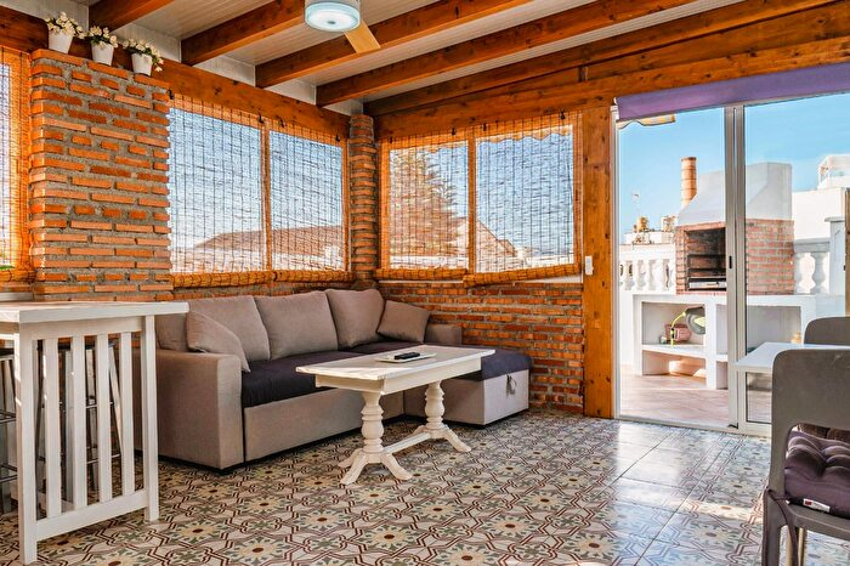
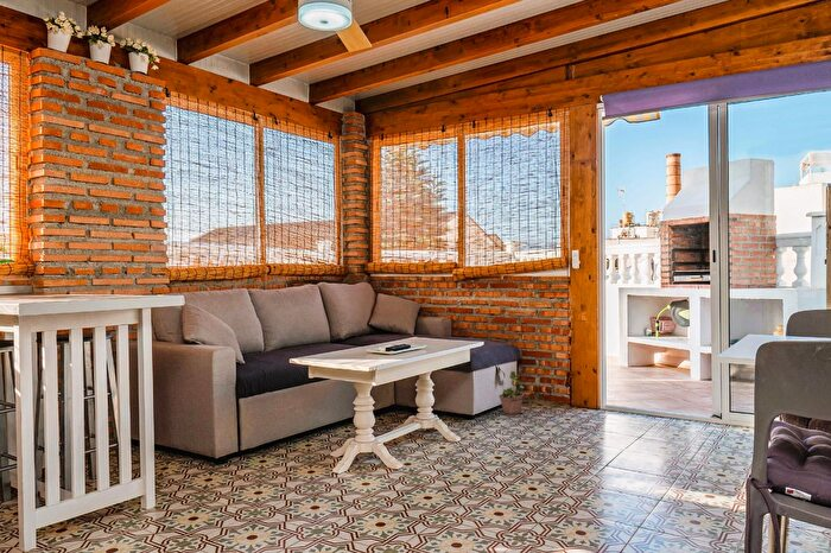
+ potted plant [497,368,526,415]
